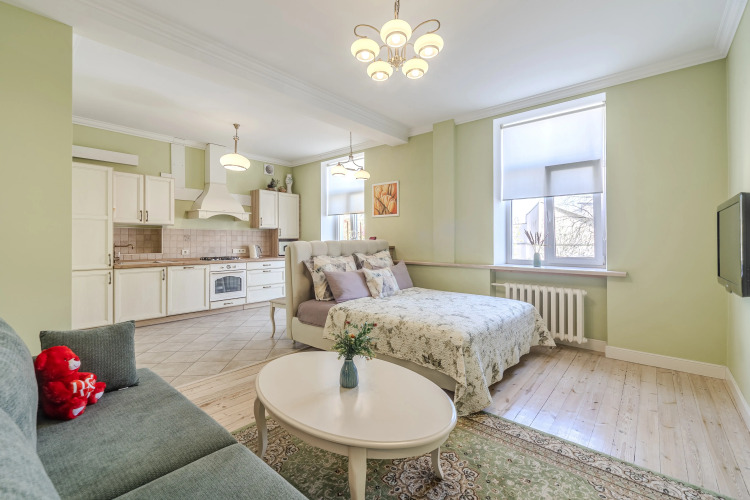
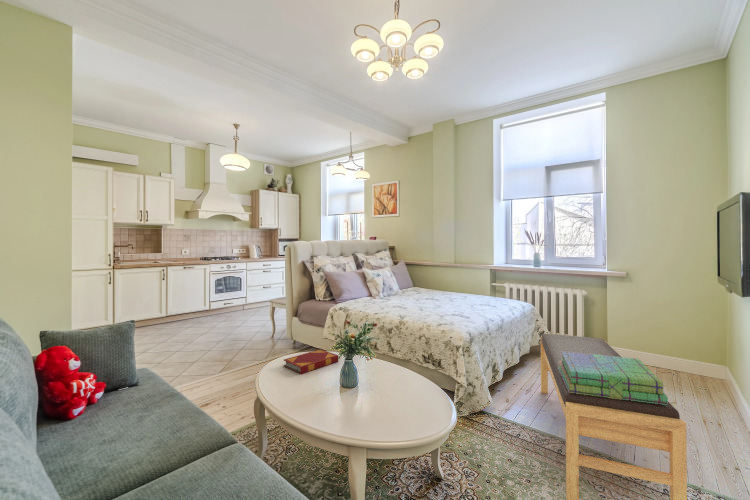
+ stack of books [558,352,669,405]
+ bench [540,333,688,500]
+ hardback book [282,348,339,375]
